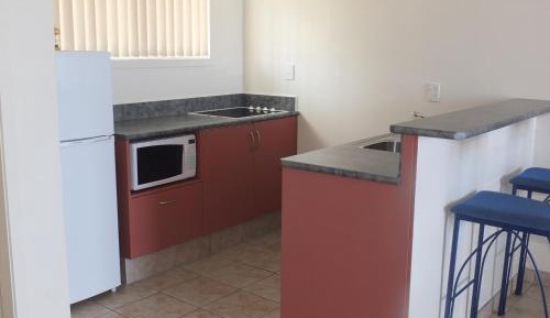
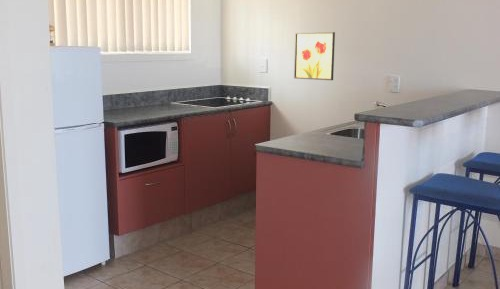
+ wall art [293,31,336,81]
